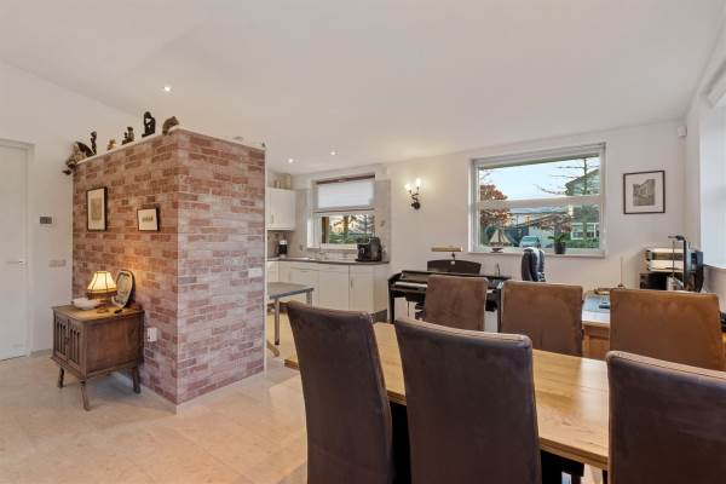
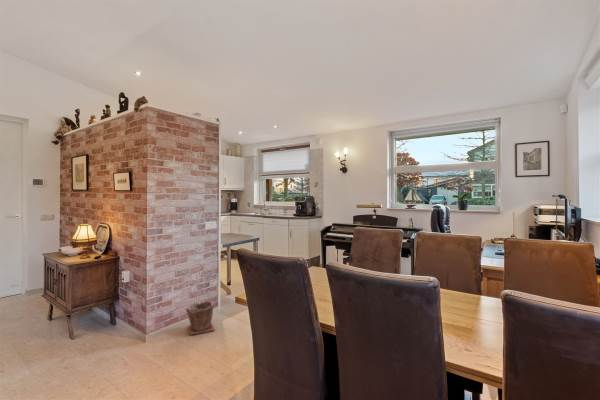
+ plant pot [185,300,216,336]
